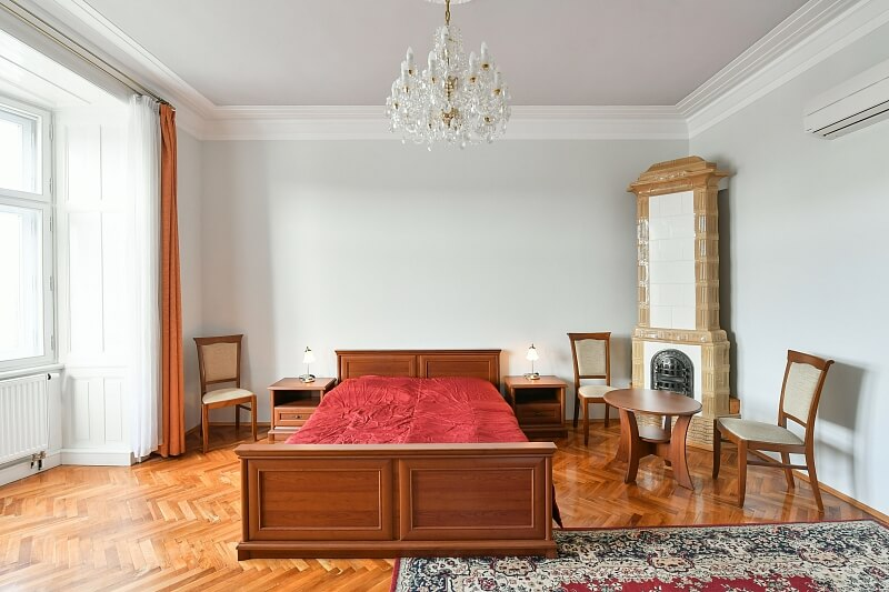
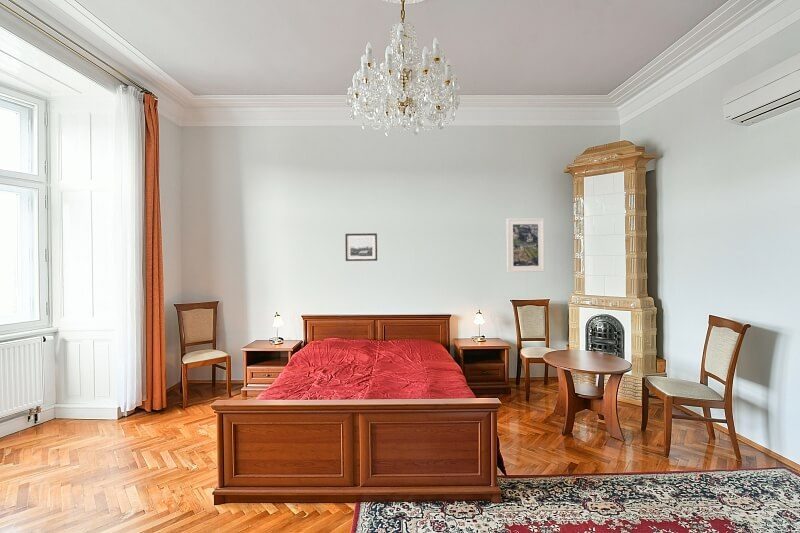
+ wall art [344,232,378,262]
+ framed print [505,217,545,273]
